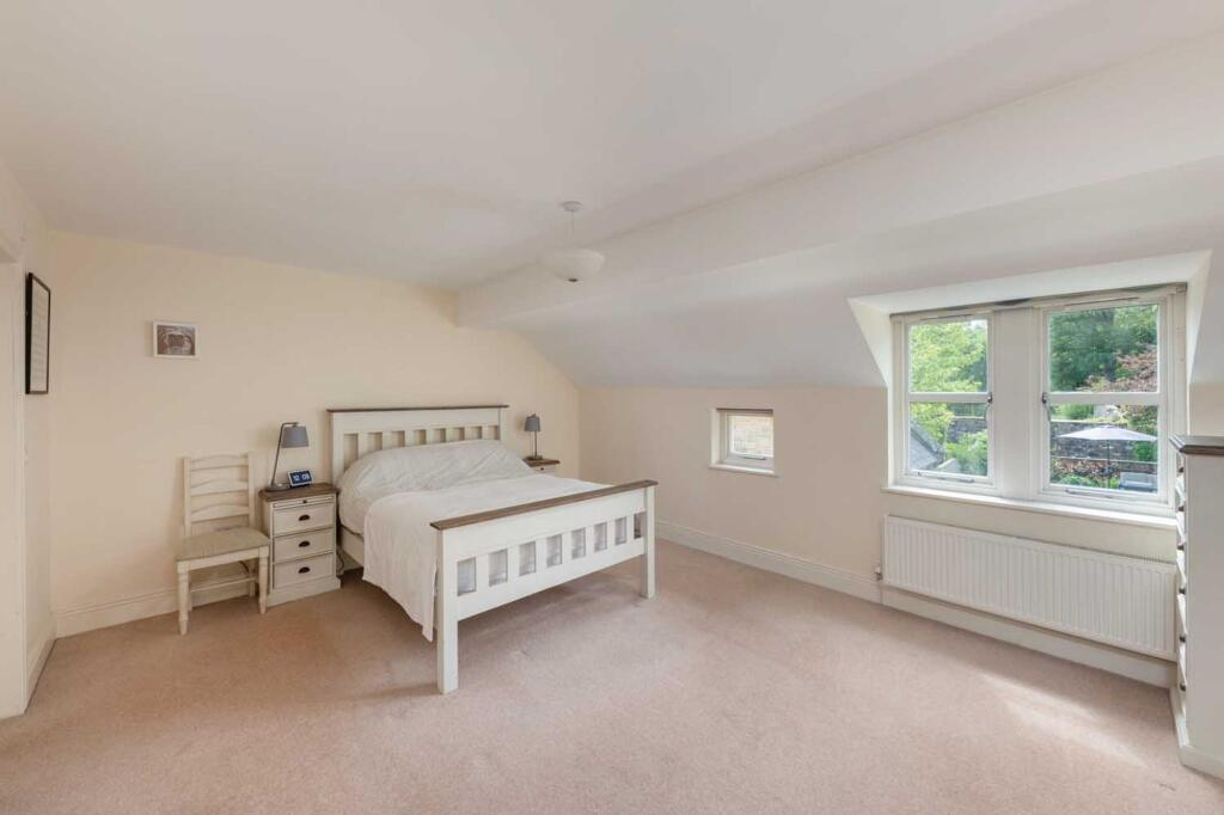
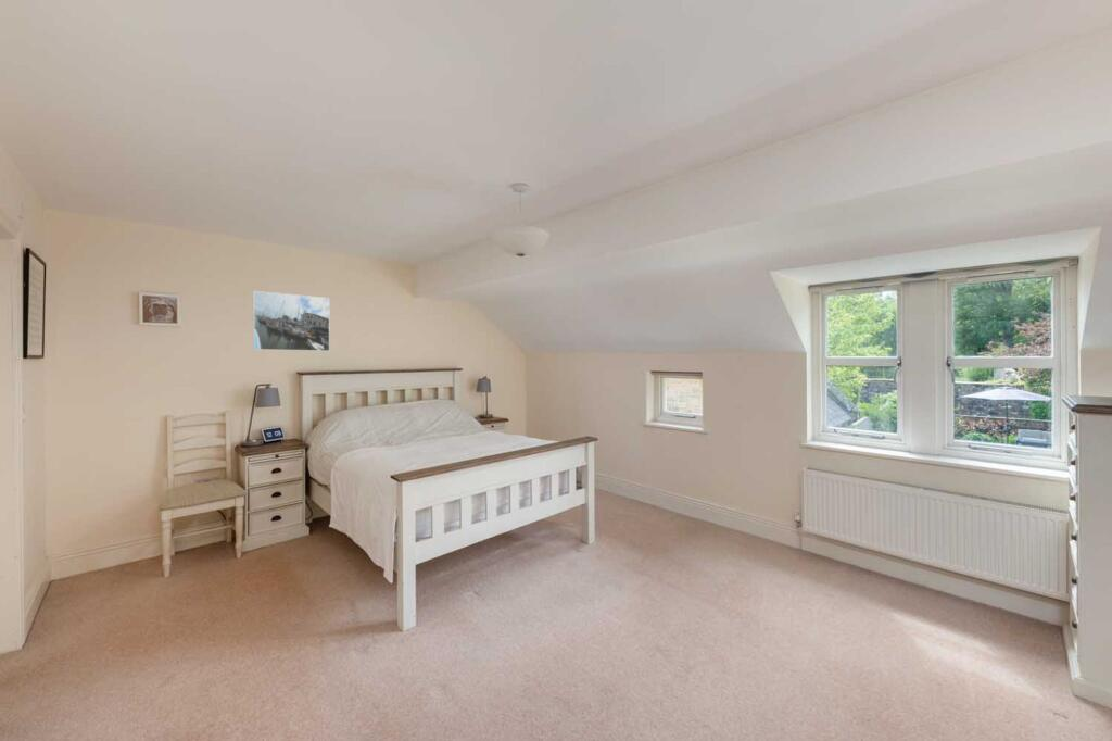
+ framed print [252,290,331,352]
